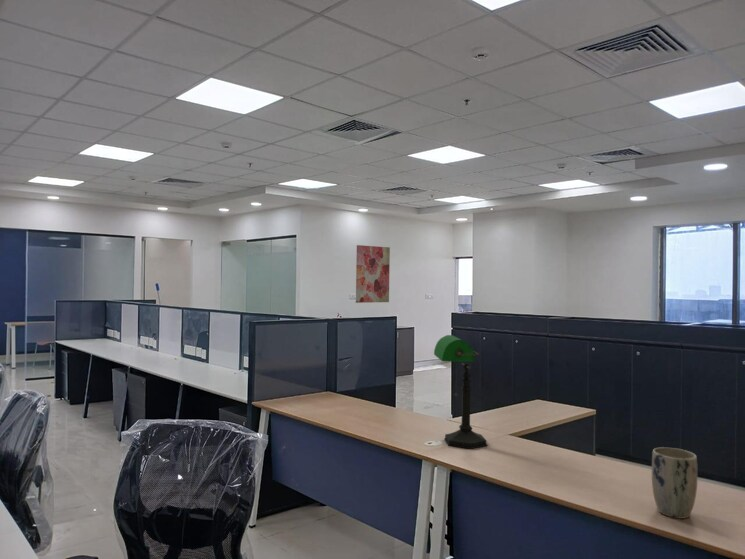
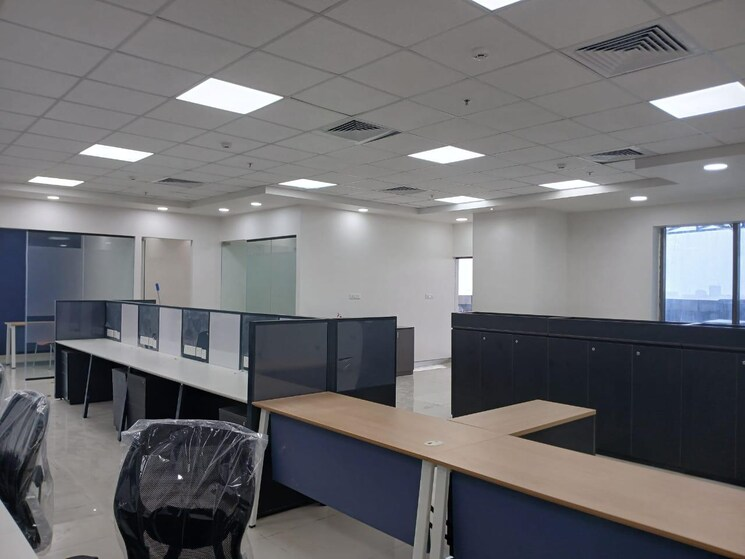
- plant pot [651,446,698,520]
- desk lamp [433,334,488,450]
- wall art [355,244,391,304]
